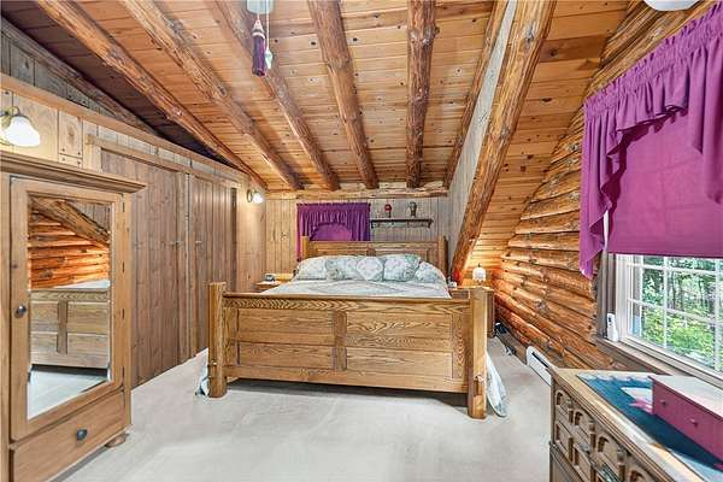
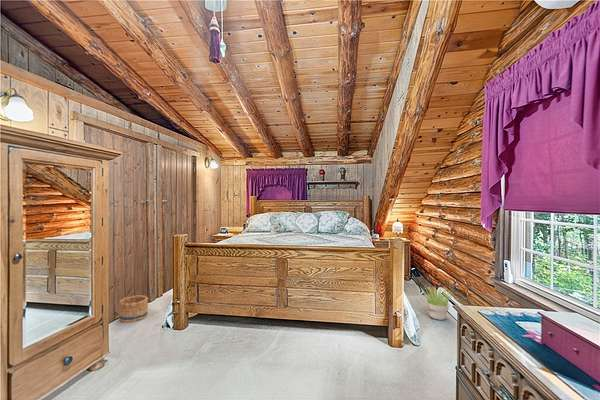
+ basket [118,294,149,323]
+ potted plant [420,285,455,321]
